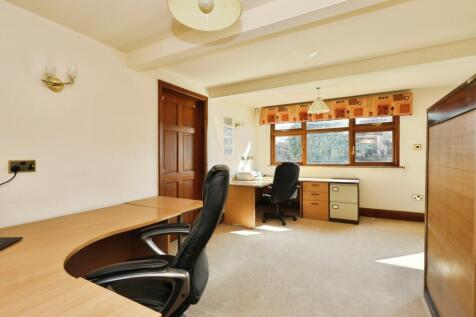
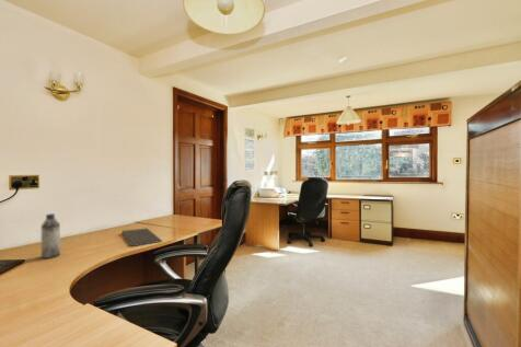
+ computer keyboard [120,228,163,247]
+ water bottle [40,212,61,259]
